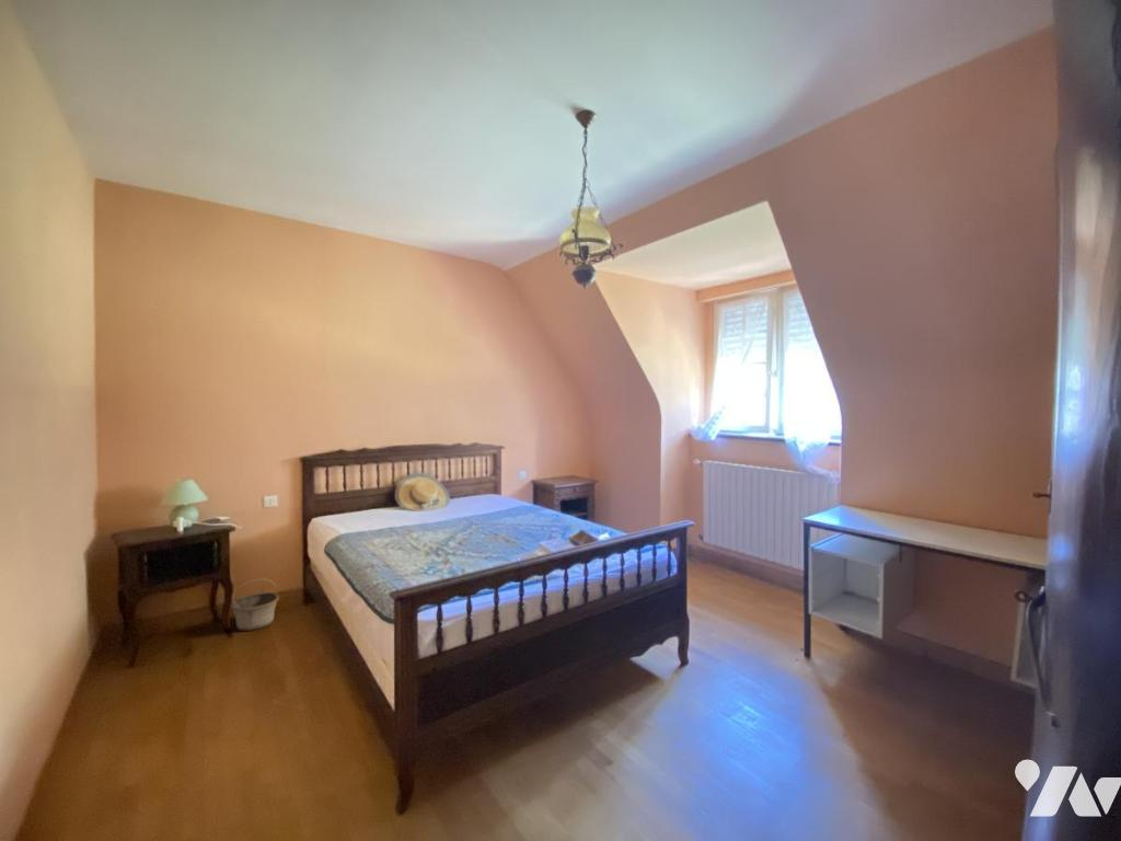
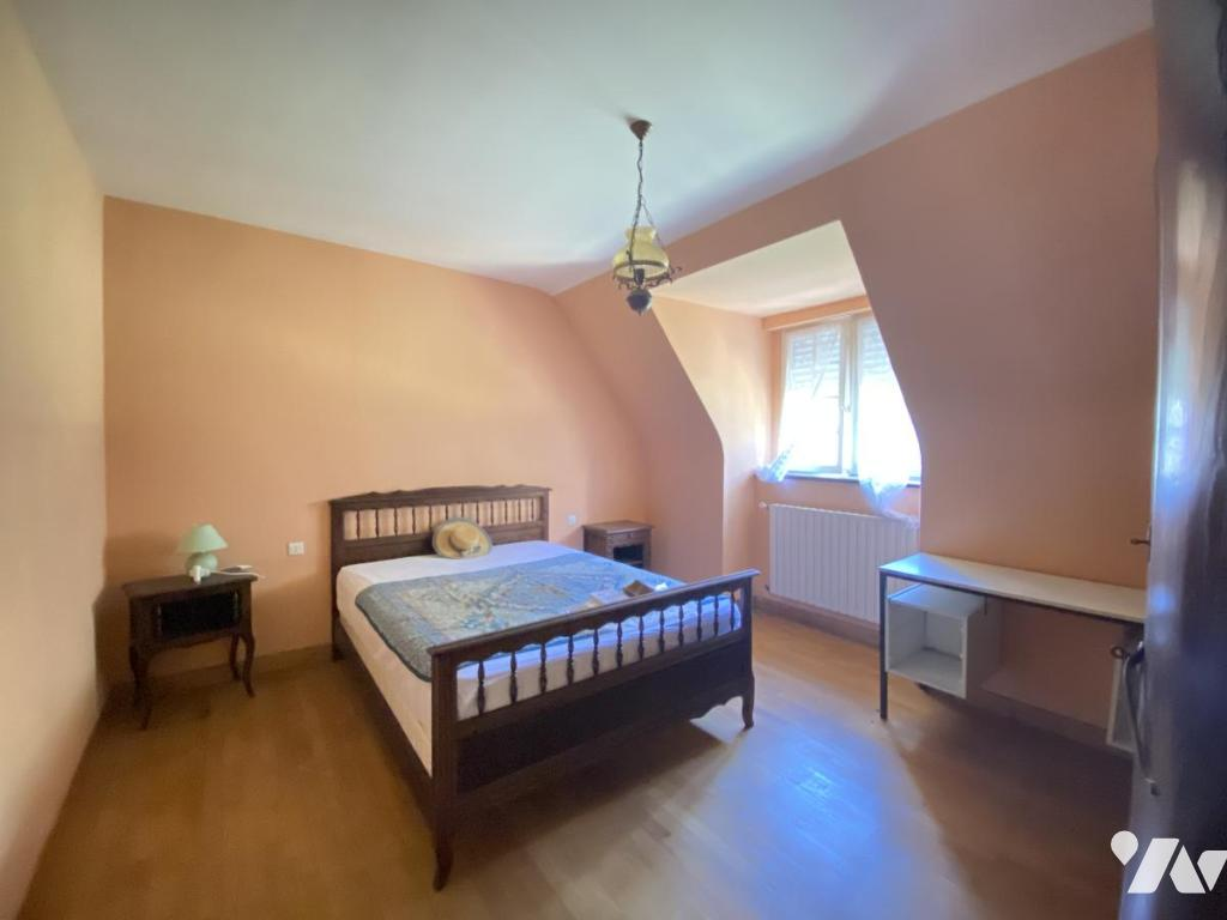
- basket [230,578,280,632]
